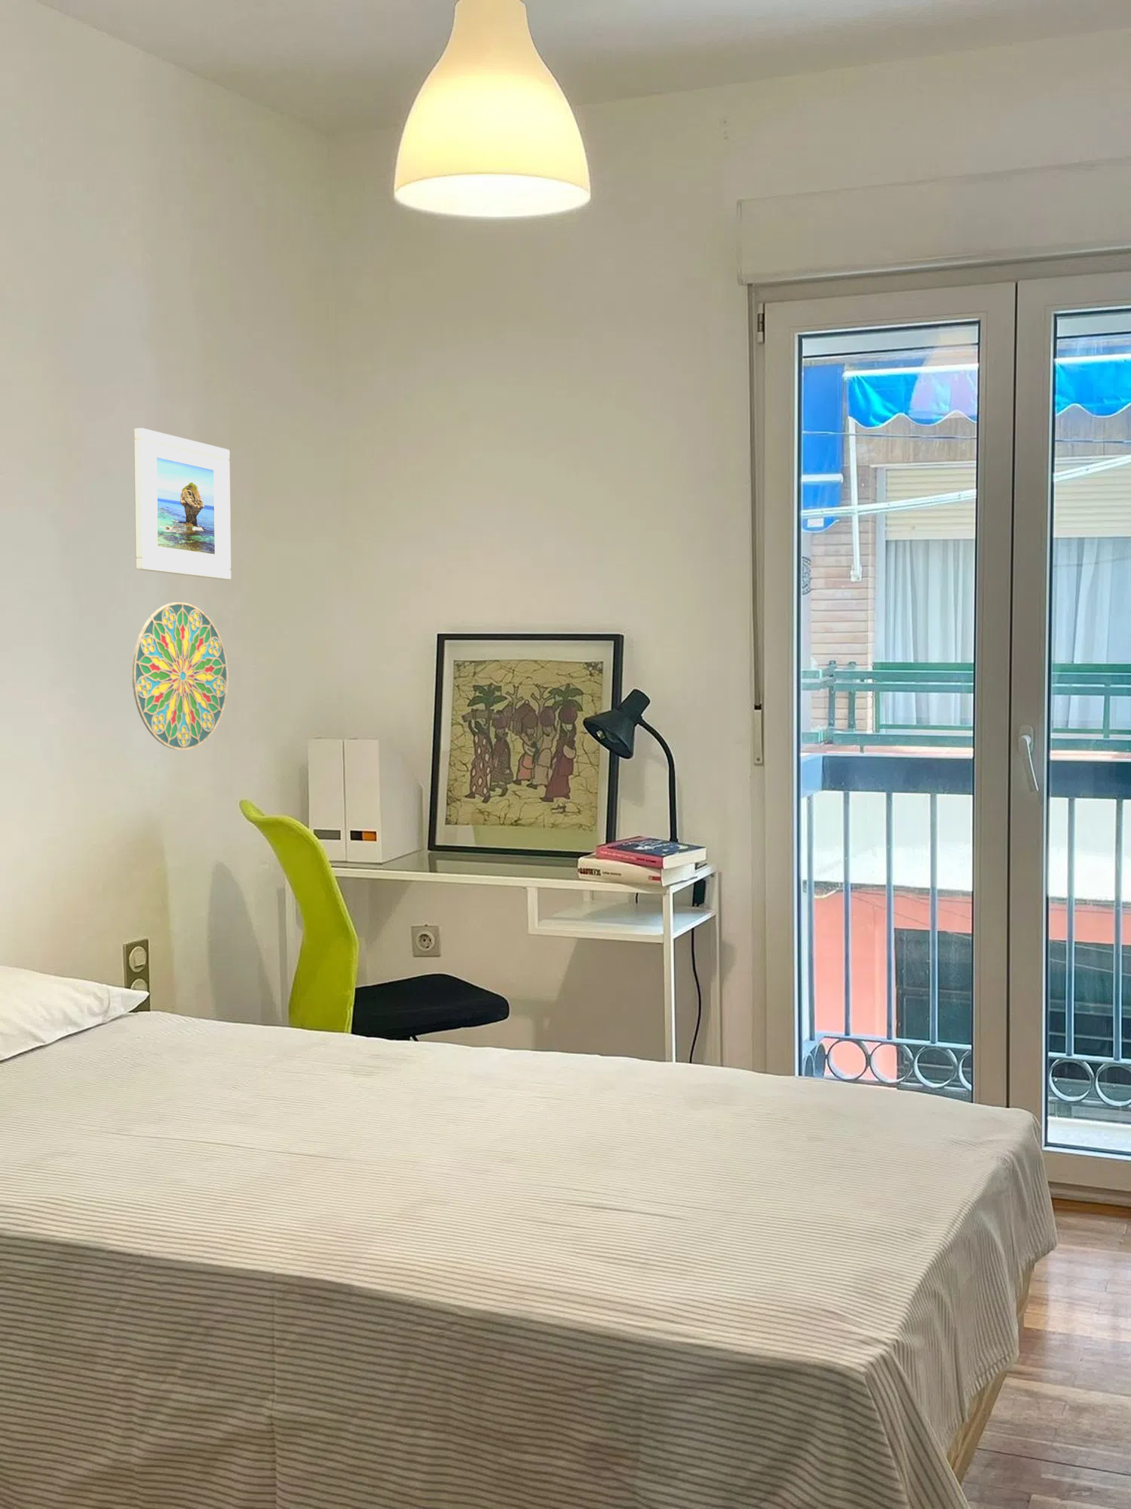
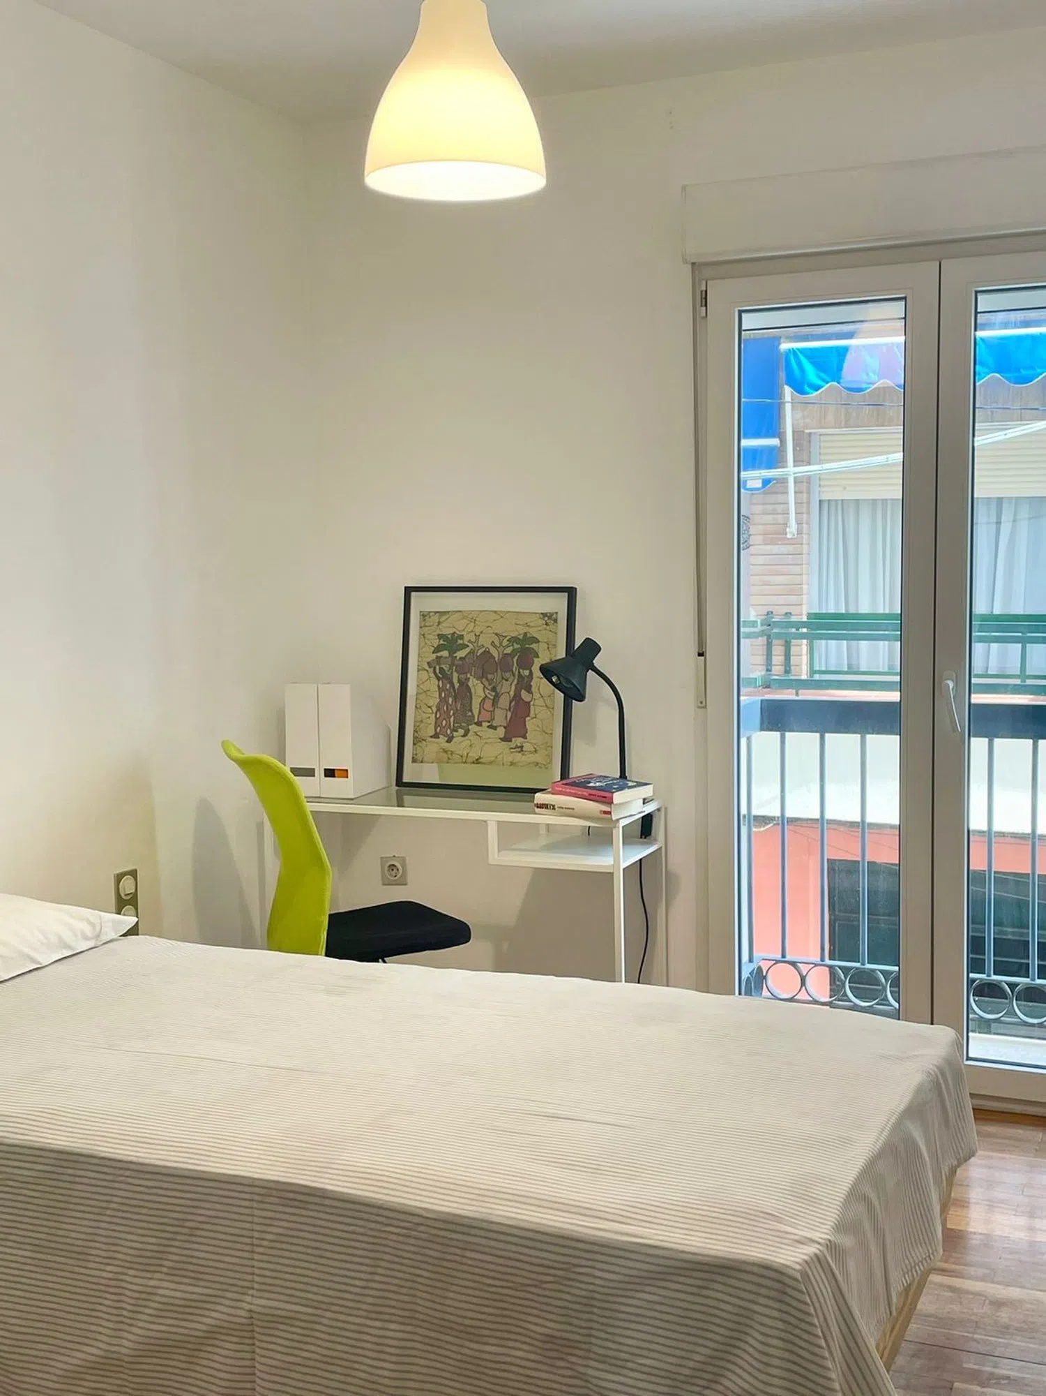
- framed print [133,427,232,580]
- decorative plate [131,601,229,751]
